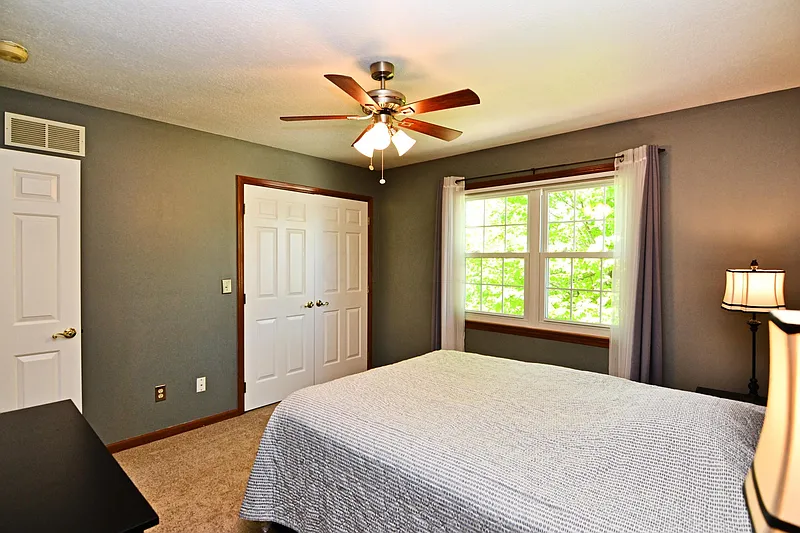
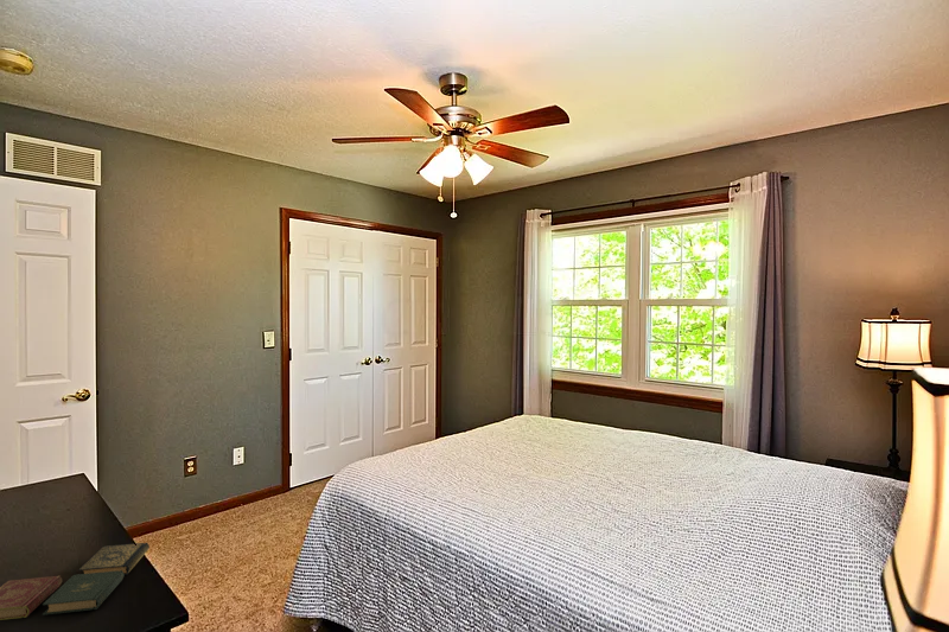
+ book [0,542,151,621]
